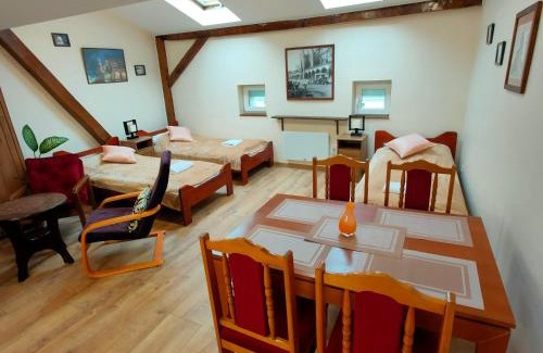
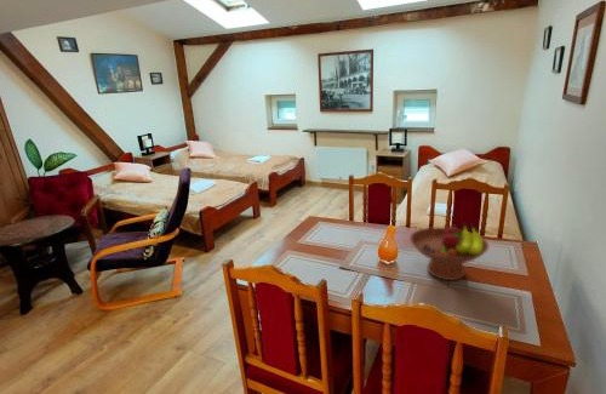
+ fruit bowl [408,221,490,281]
